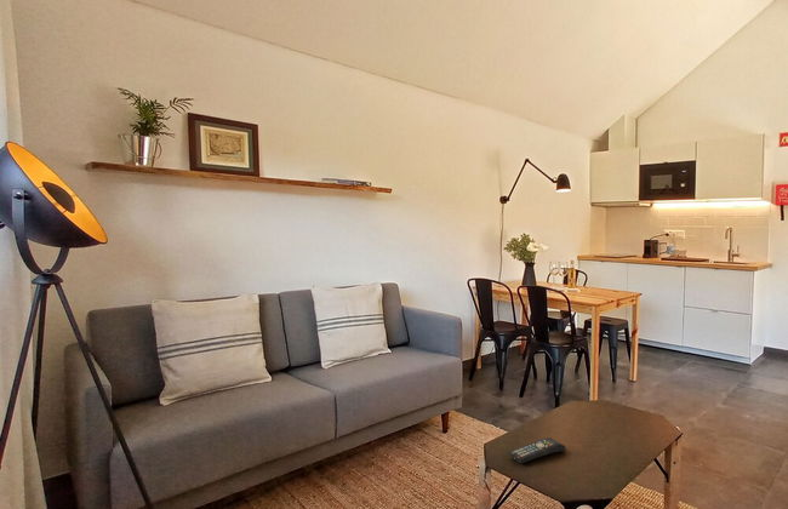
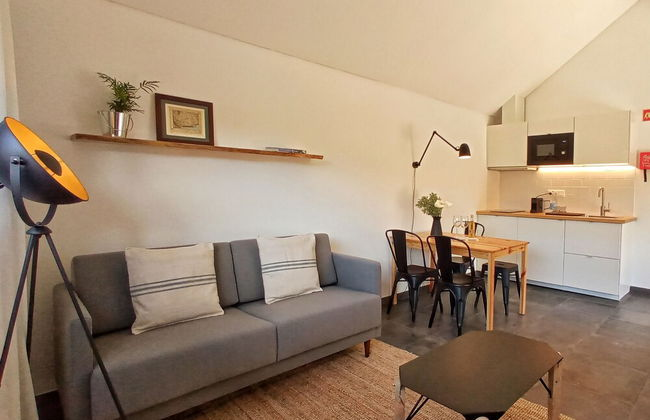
- remote control [507,436,567,464]
